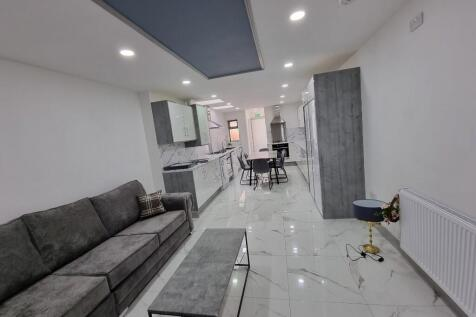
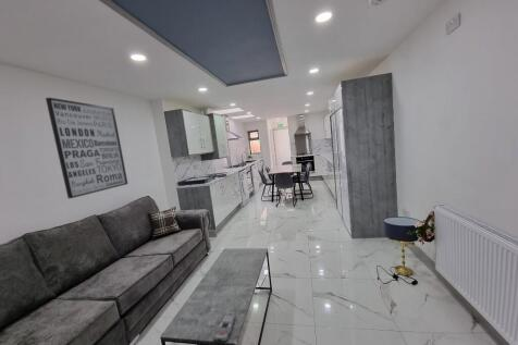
+ remote control [212,312,236,343]
+ wall art [45,97,128,199]
